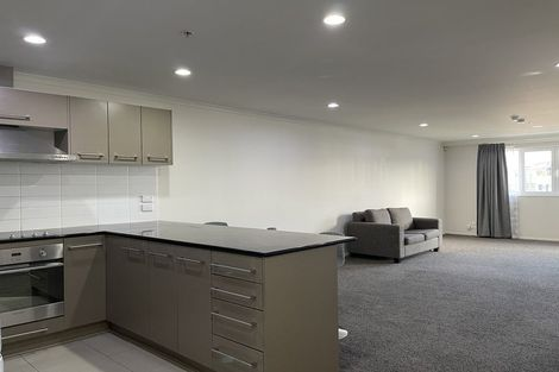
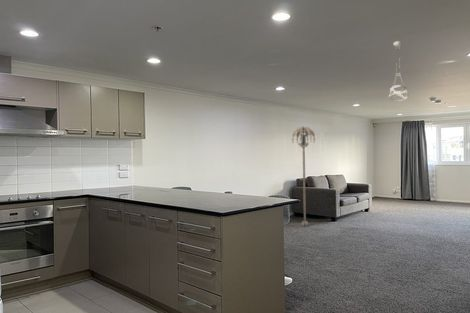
+ pendant light [388,40,410,102]
+ floor lamp [290,125,316,227]
